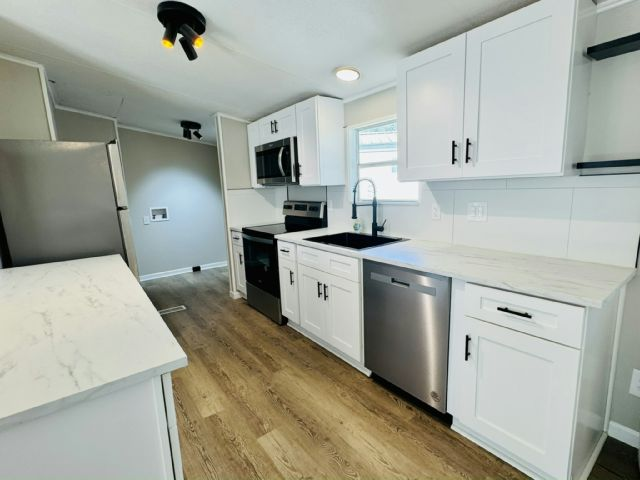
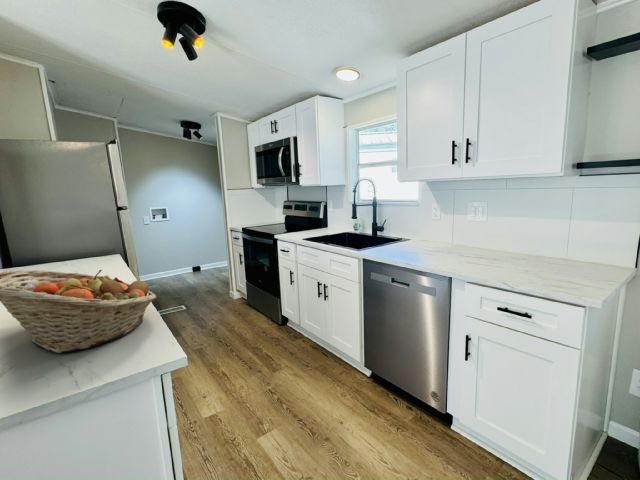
+ fruit basket [0,269,157,354]
